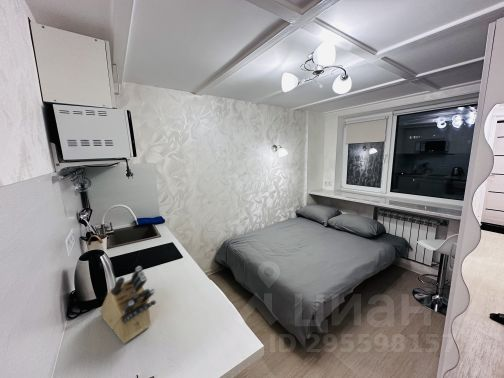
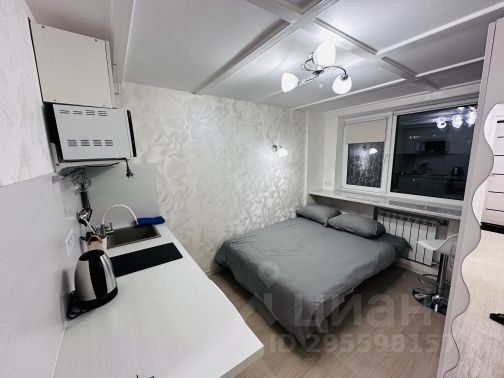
- knife block [99,265,157,344]
